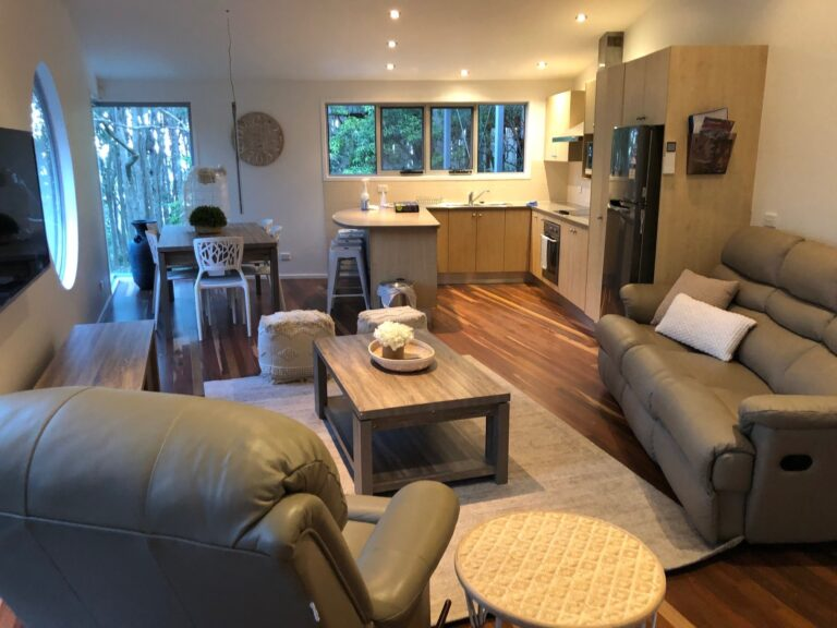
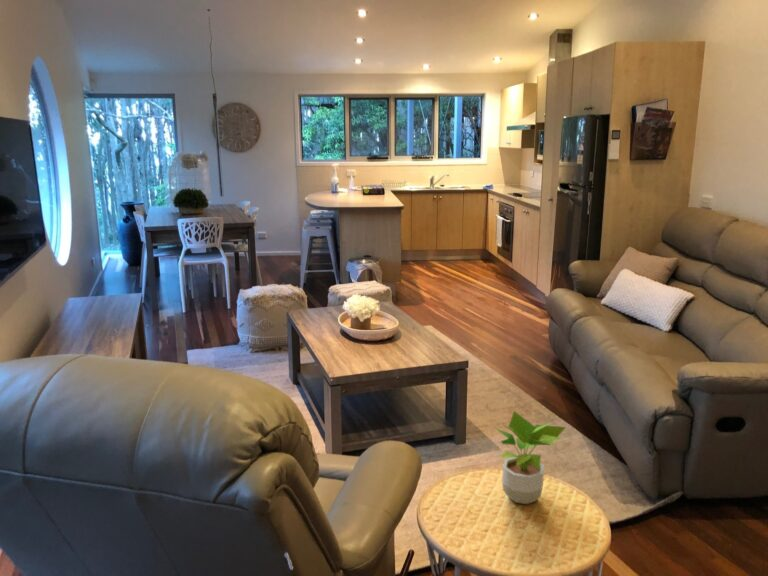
+ potted plant [494,410,567,505]
